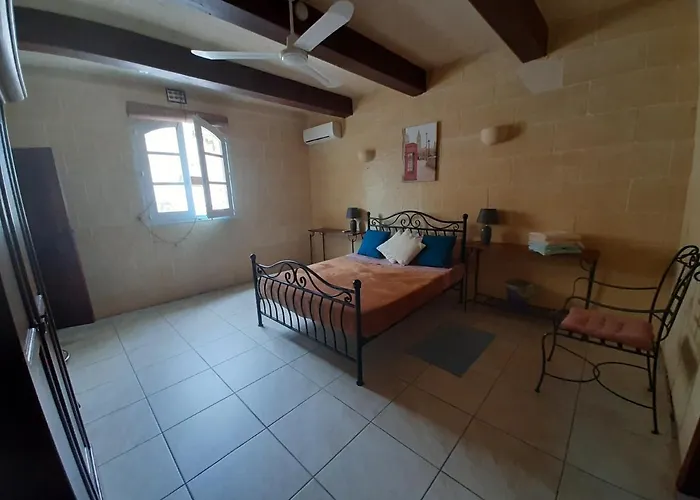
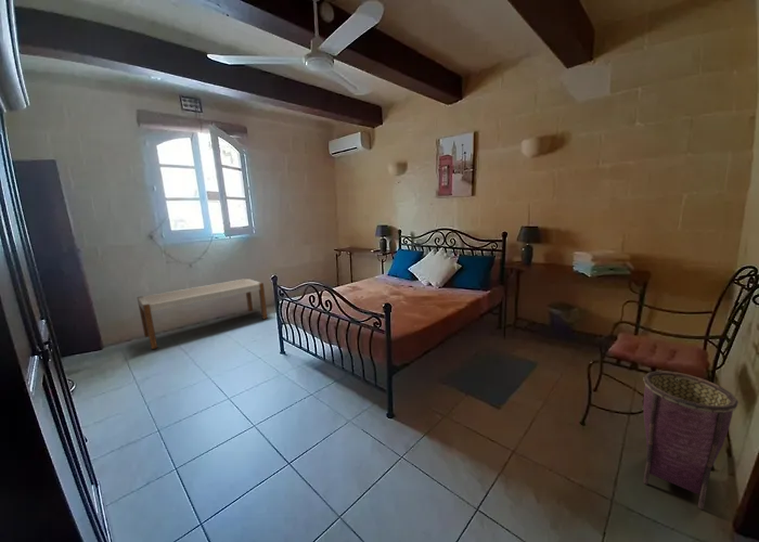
+ bench [136,278,268,350]
+ woven basket [642,370,739,511]
